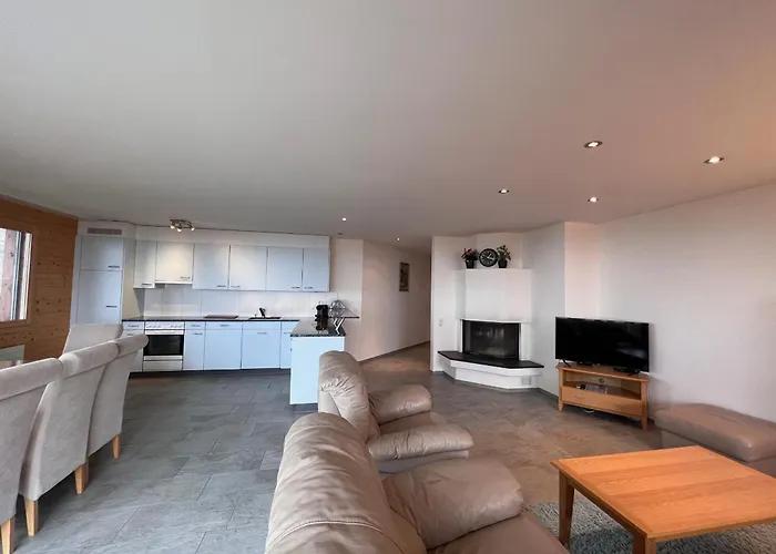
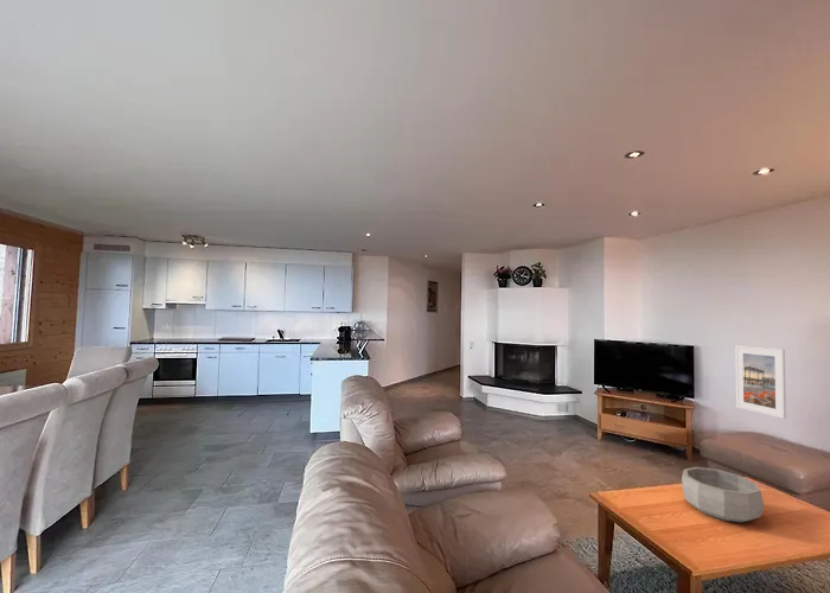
+ decorative bowl [681,466,765,523]
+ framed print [734,344,787,420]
